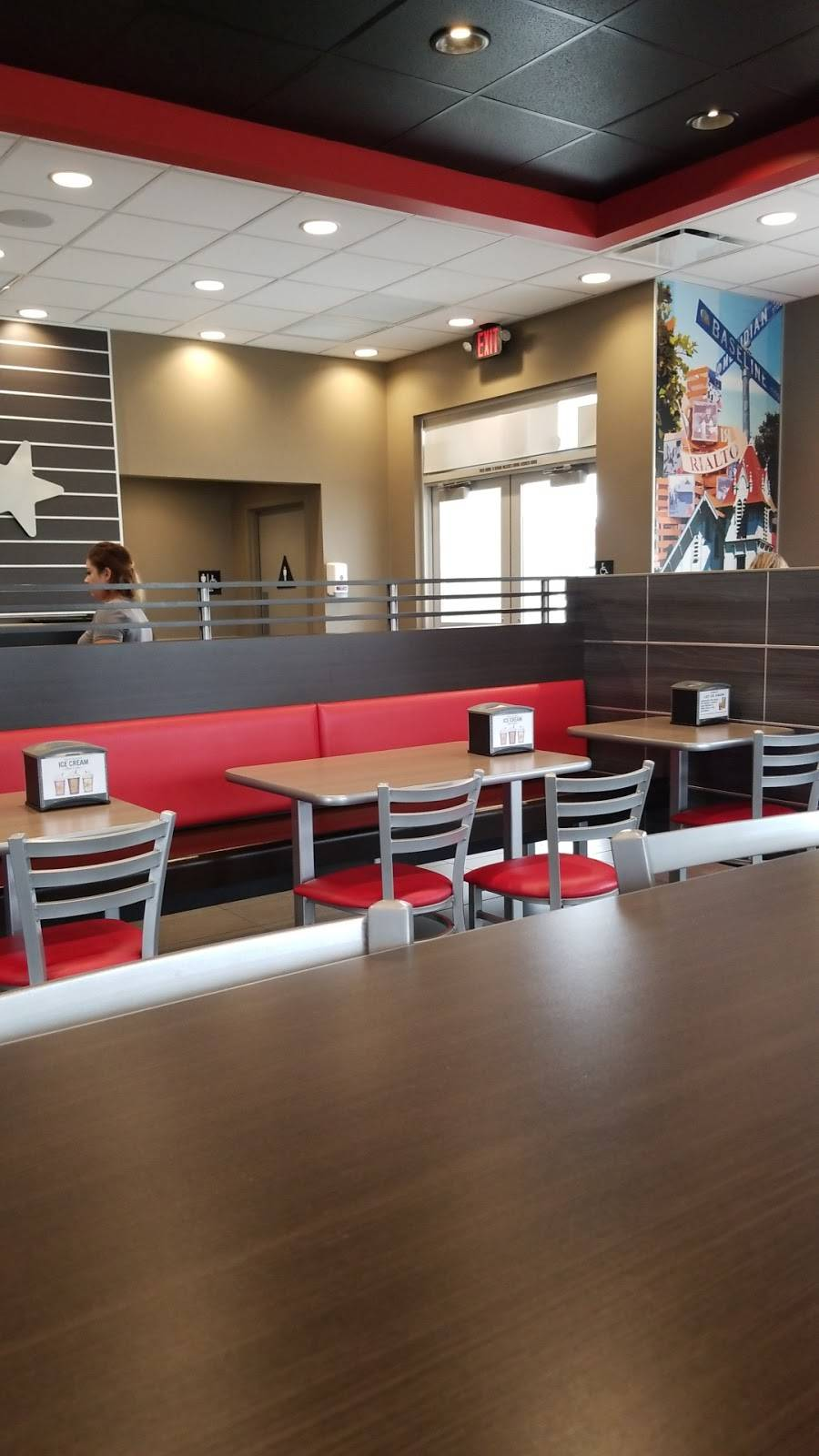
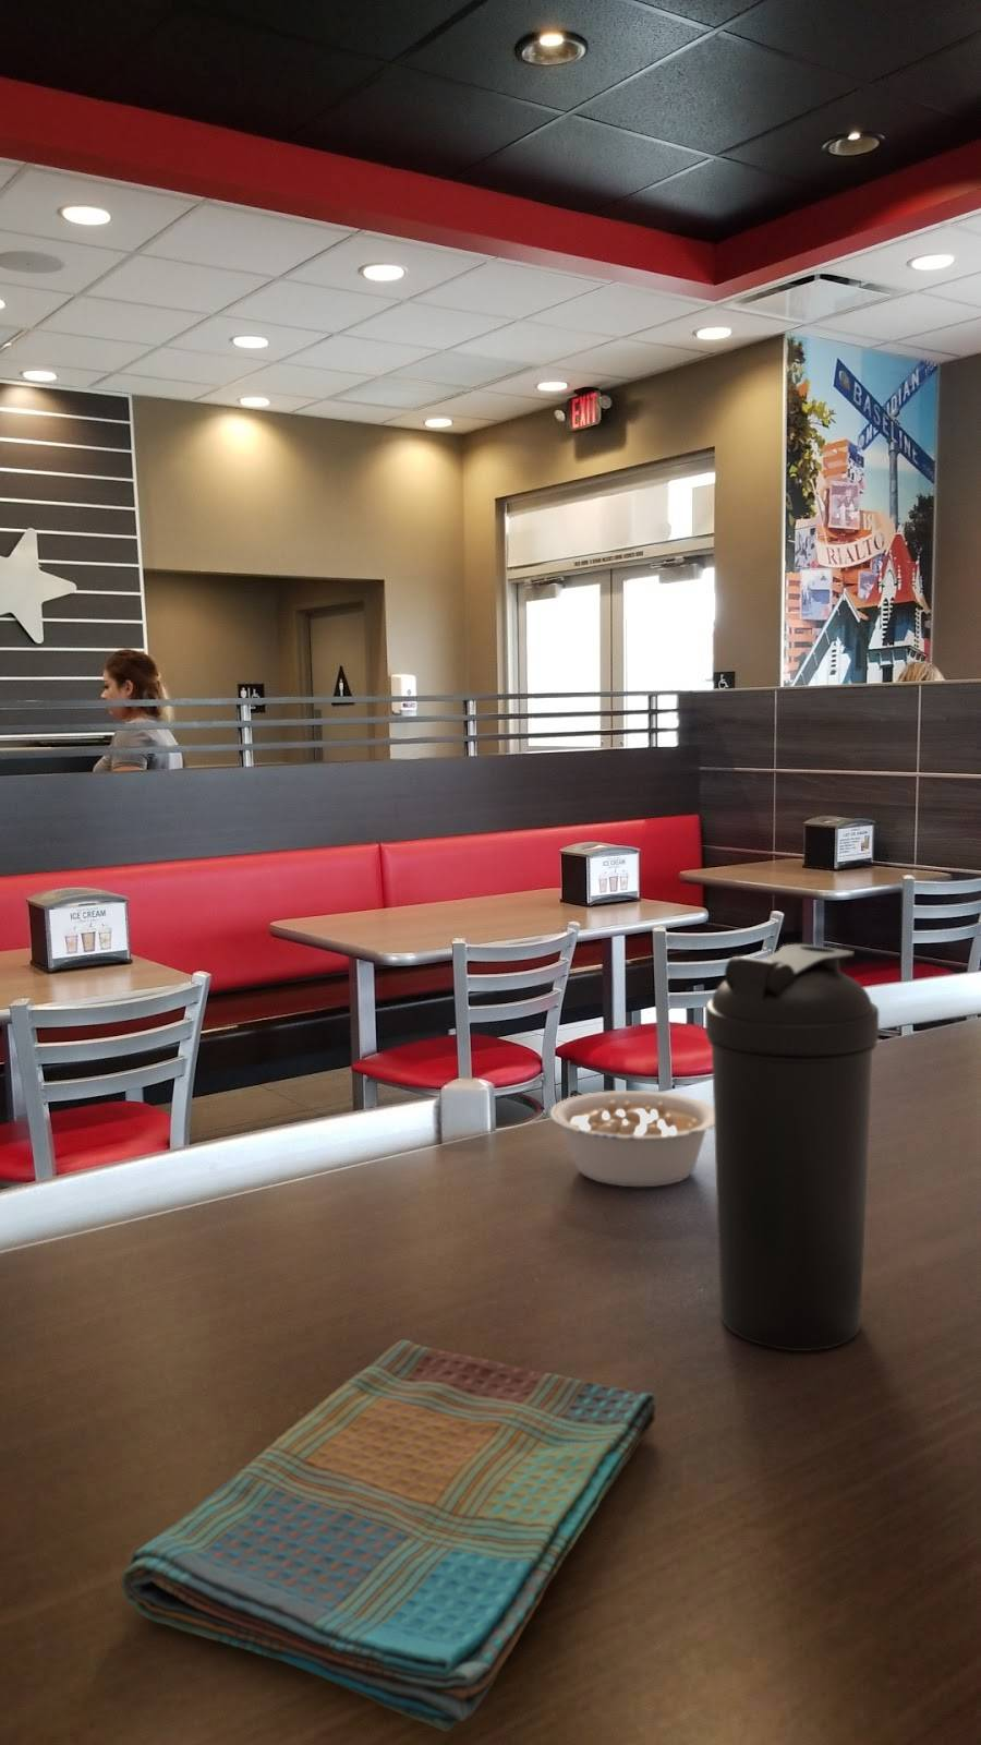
+ water bottle [704,943,879,1352]
+ dish towel [120,1339,656,1733]
+ legume [550,1089,714,1188]
